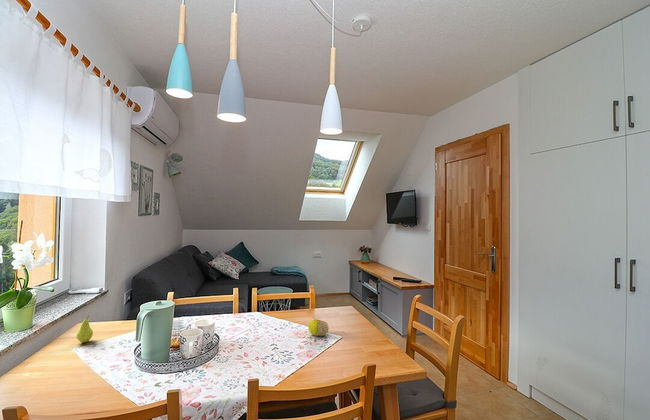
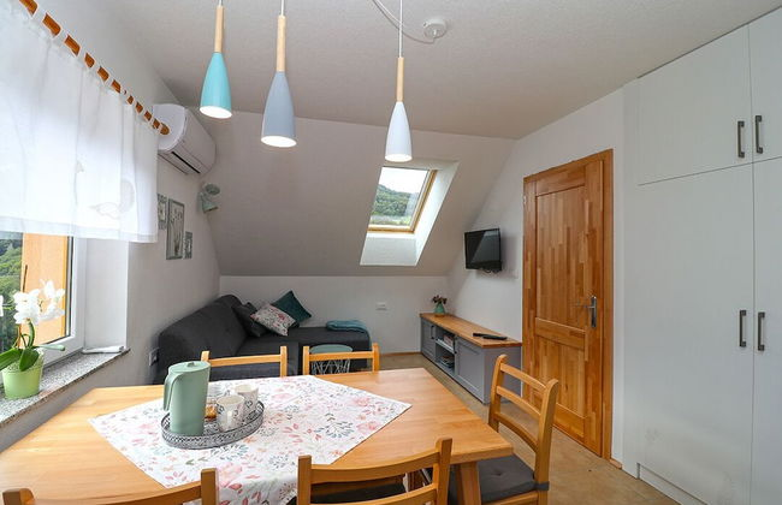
- fruit [307,318,330,337]
- fruit [76,315,94,344]
